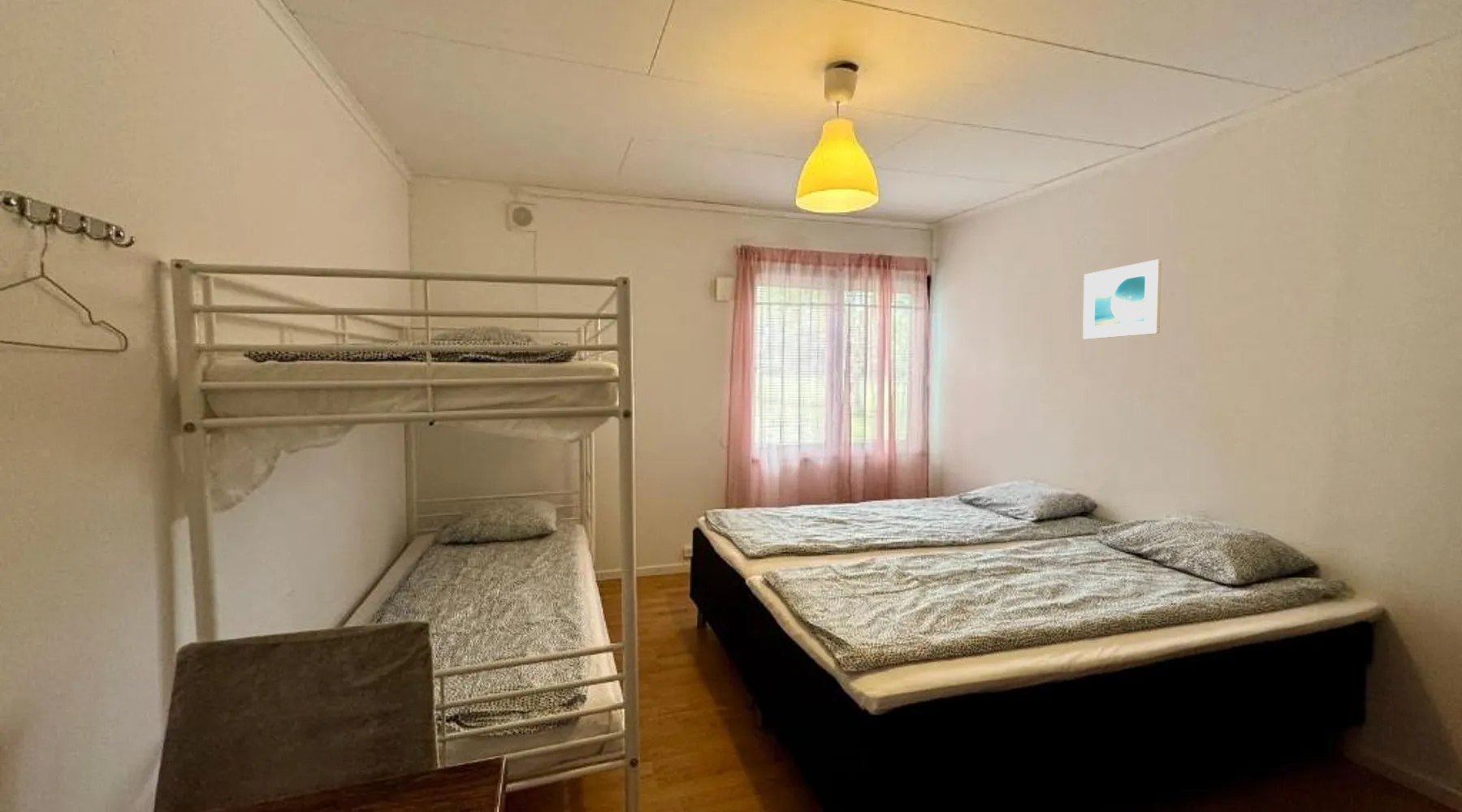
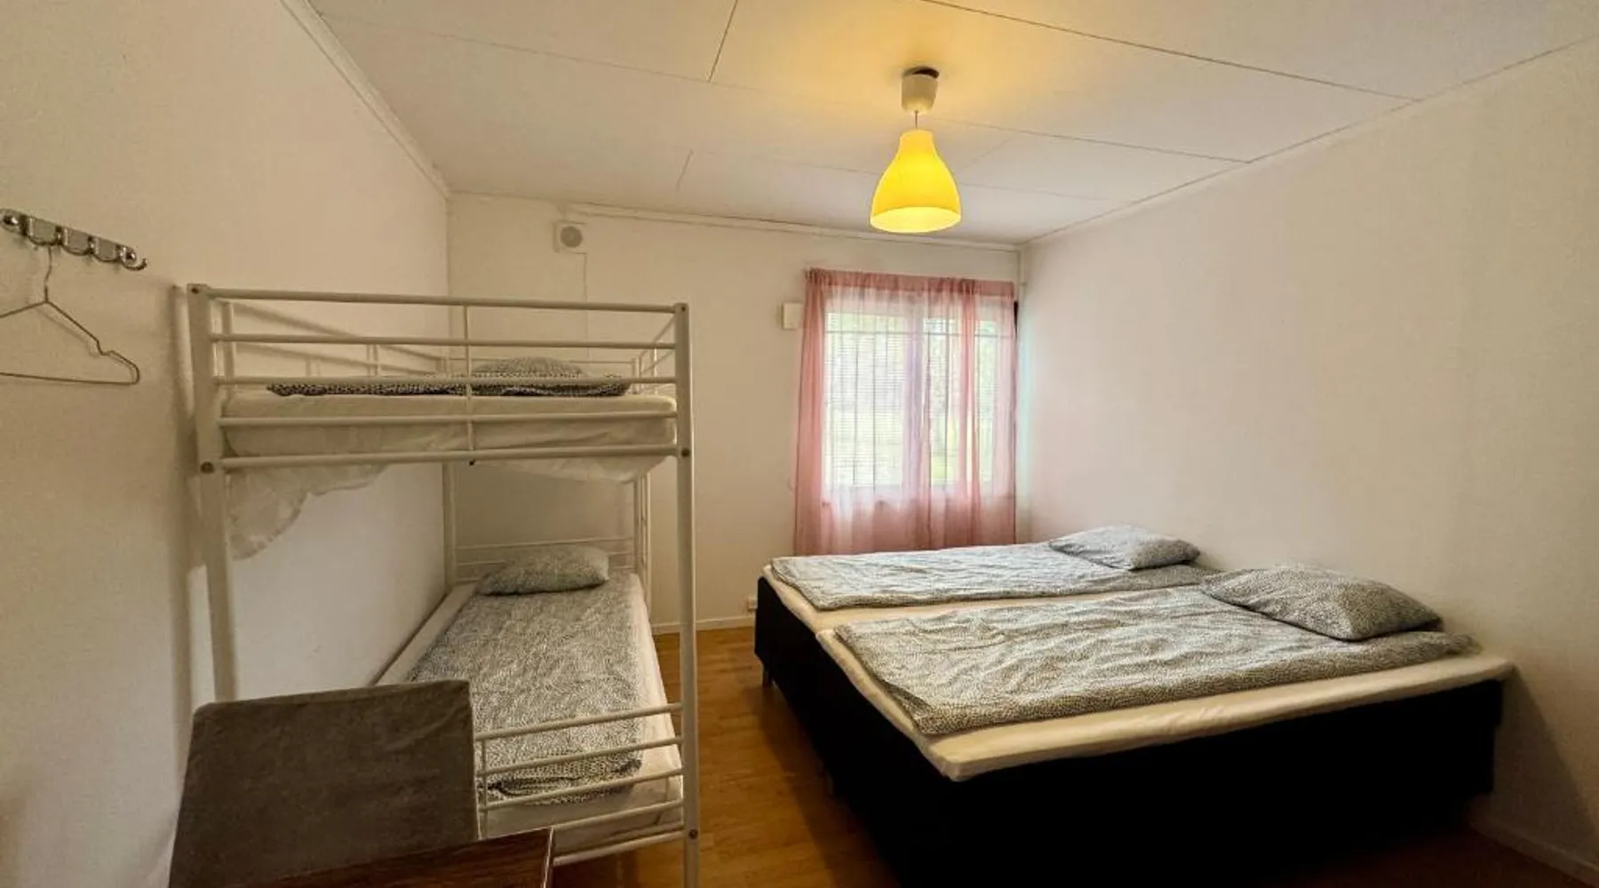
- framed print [1082,258,1162,340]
